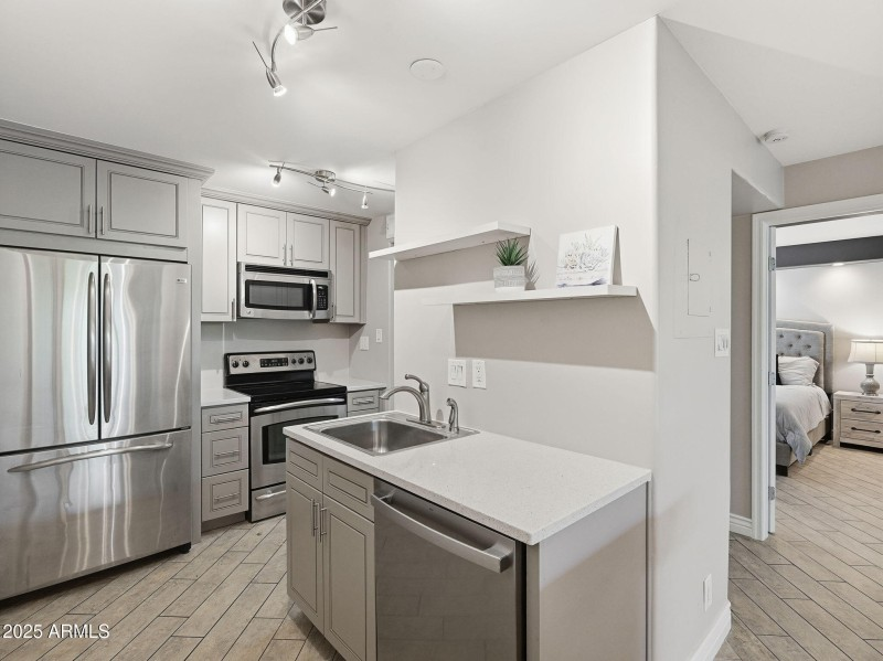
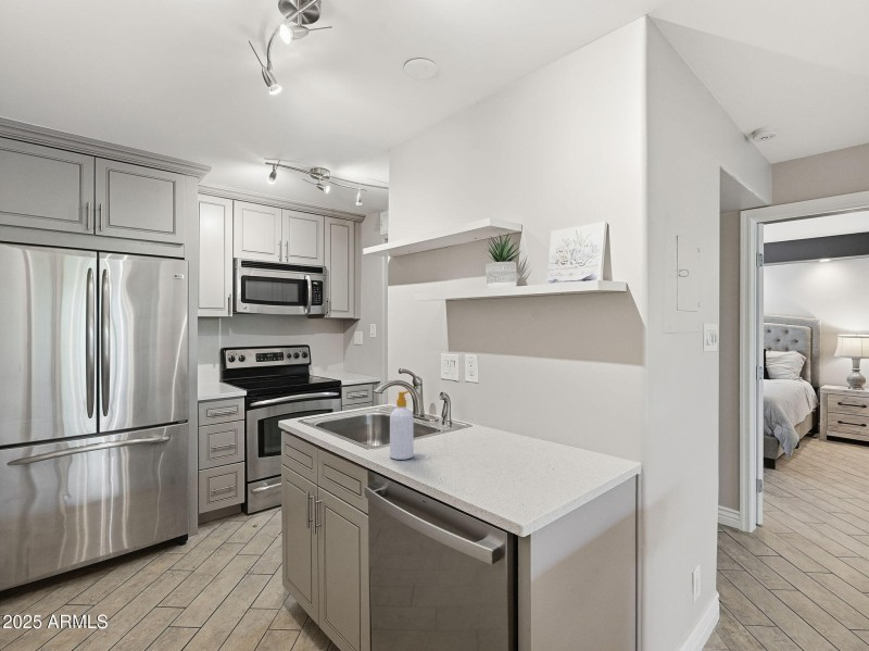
+ soap bottle [389,390,415,461]
